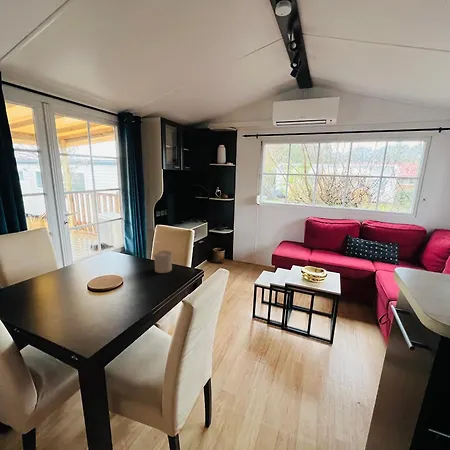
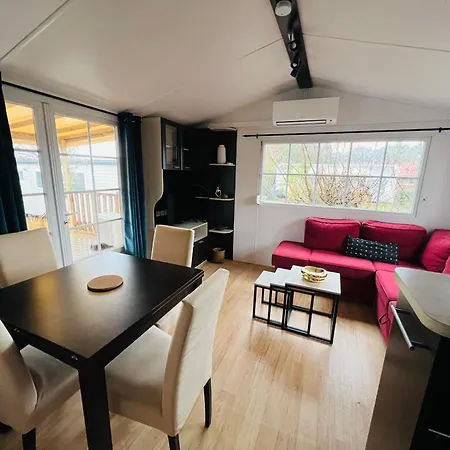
- cup [153,249,173,274]
